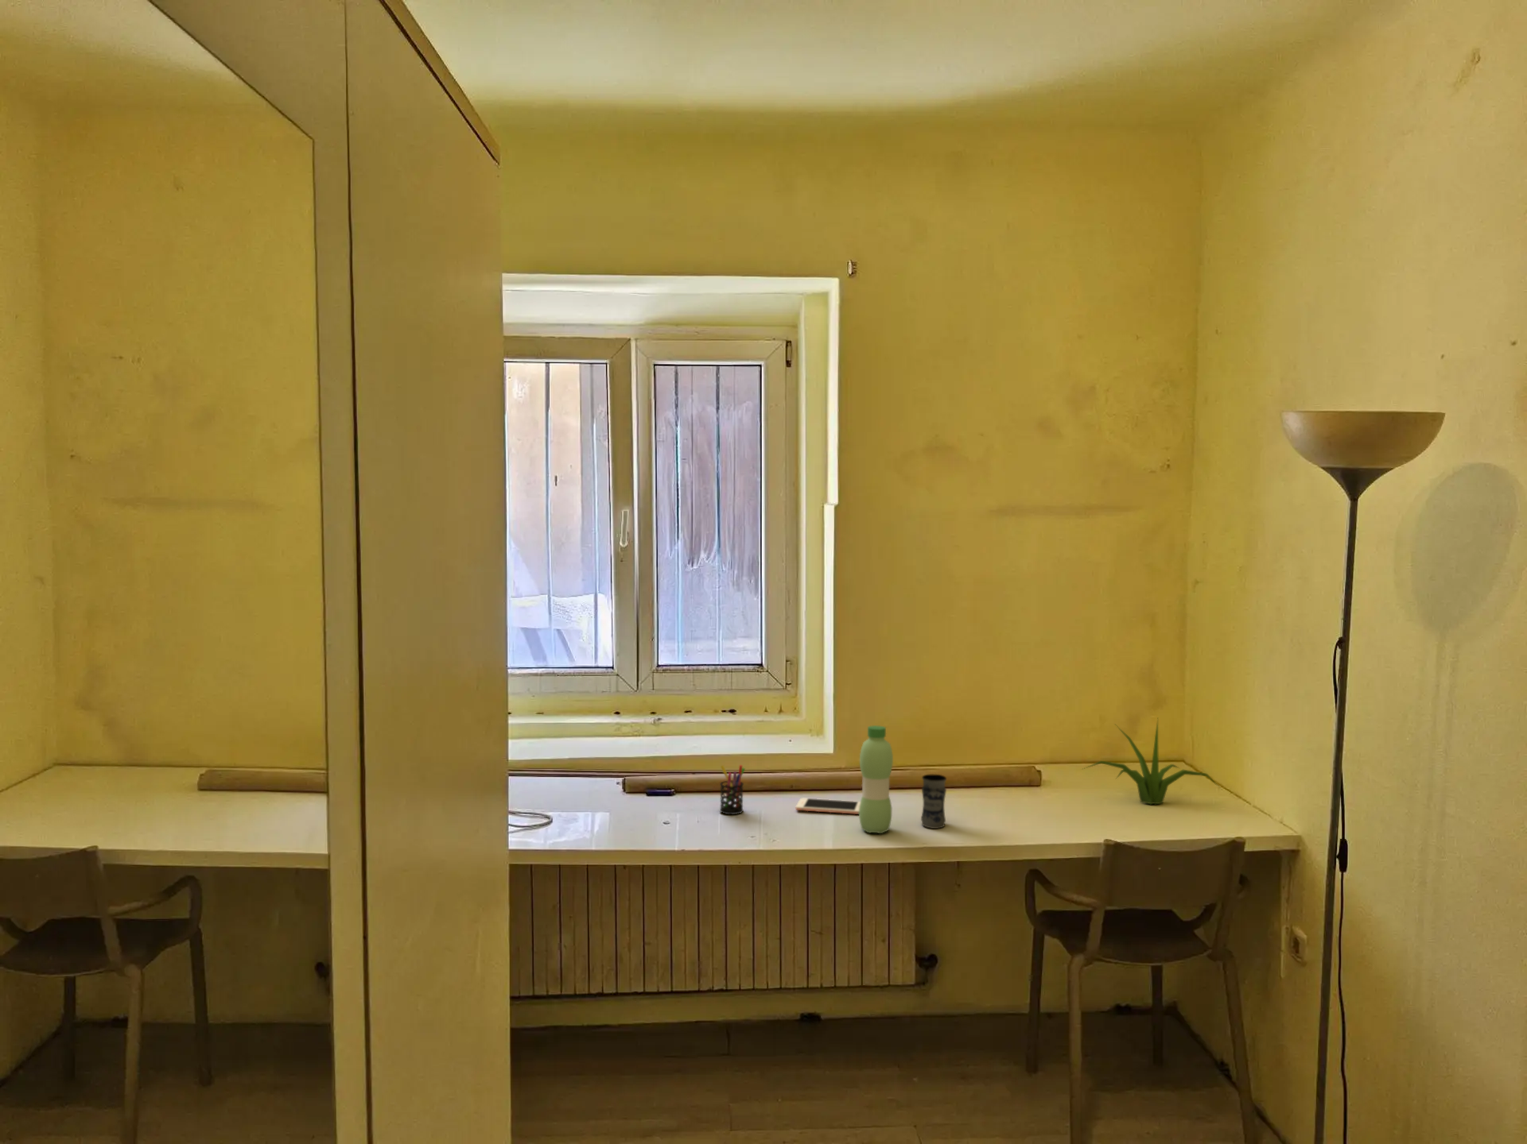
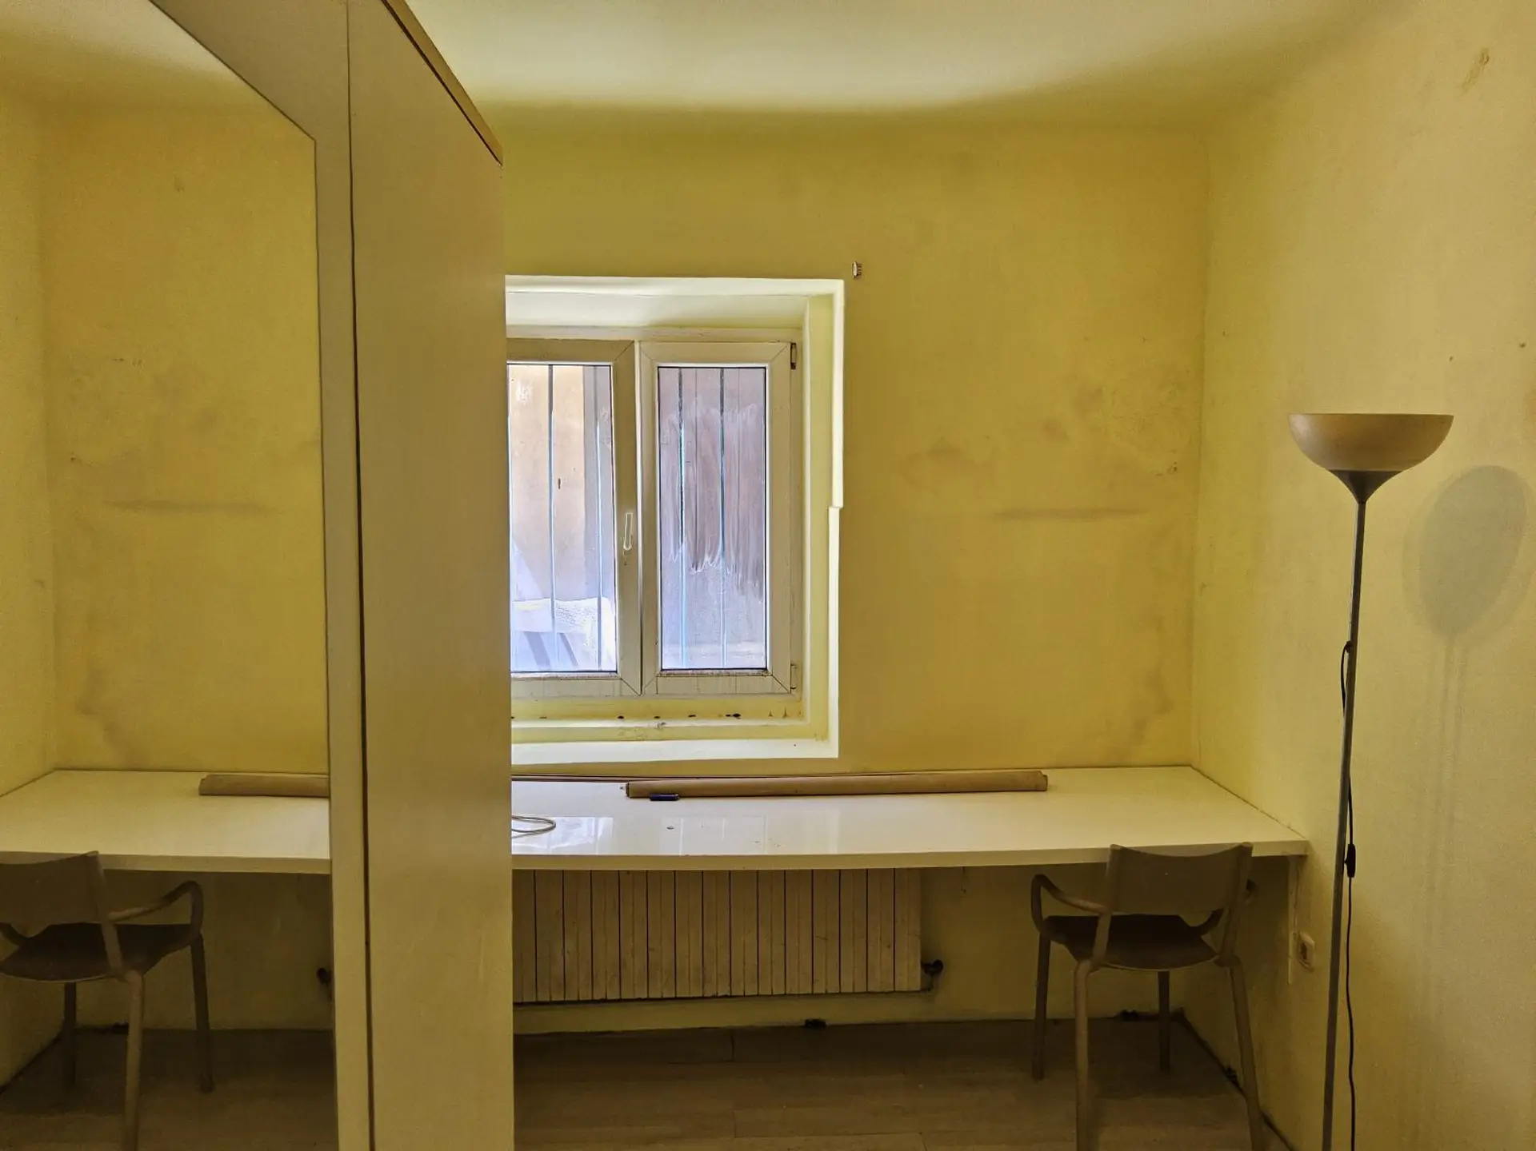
- jar [920,774,947,829]
- water bottle [858,725,893,834]
- cell phone [795,798,861,815]
- pen holder [719,764,745,815]
- plant [1080,719,1222,805]
